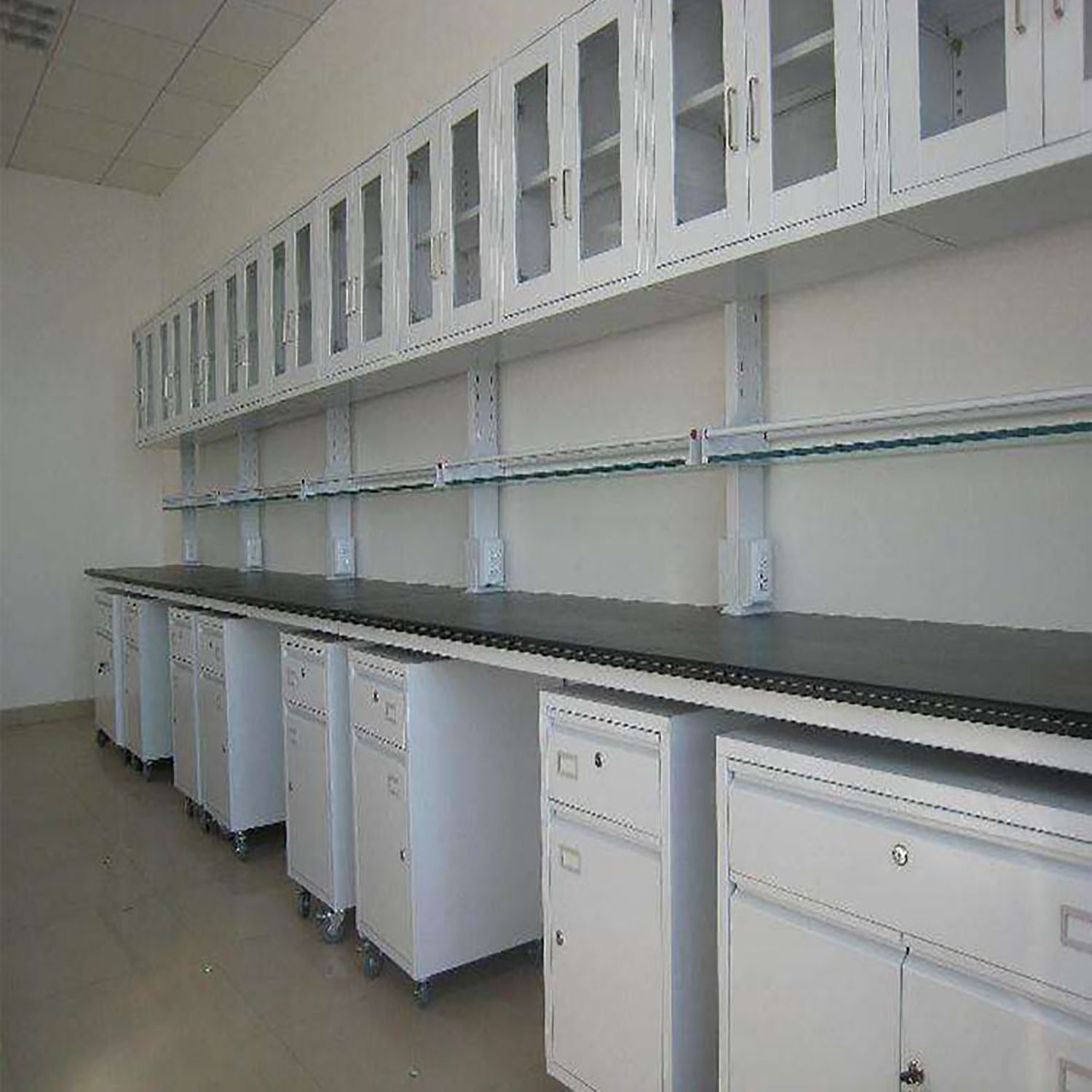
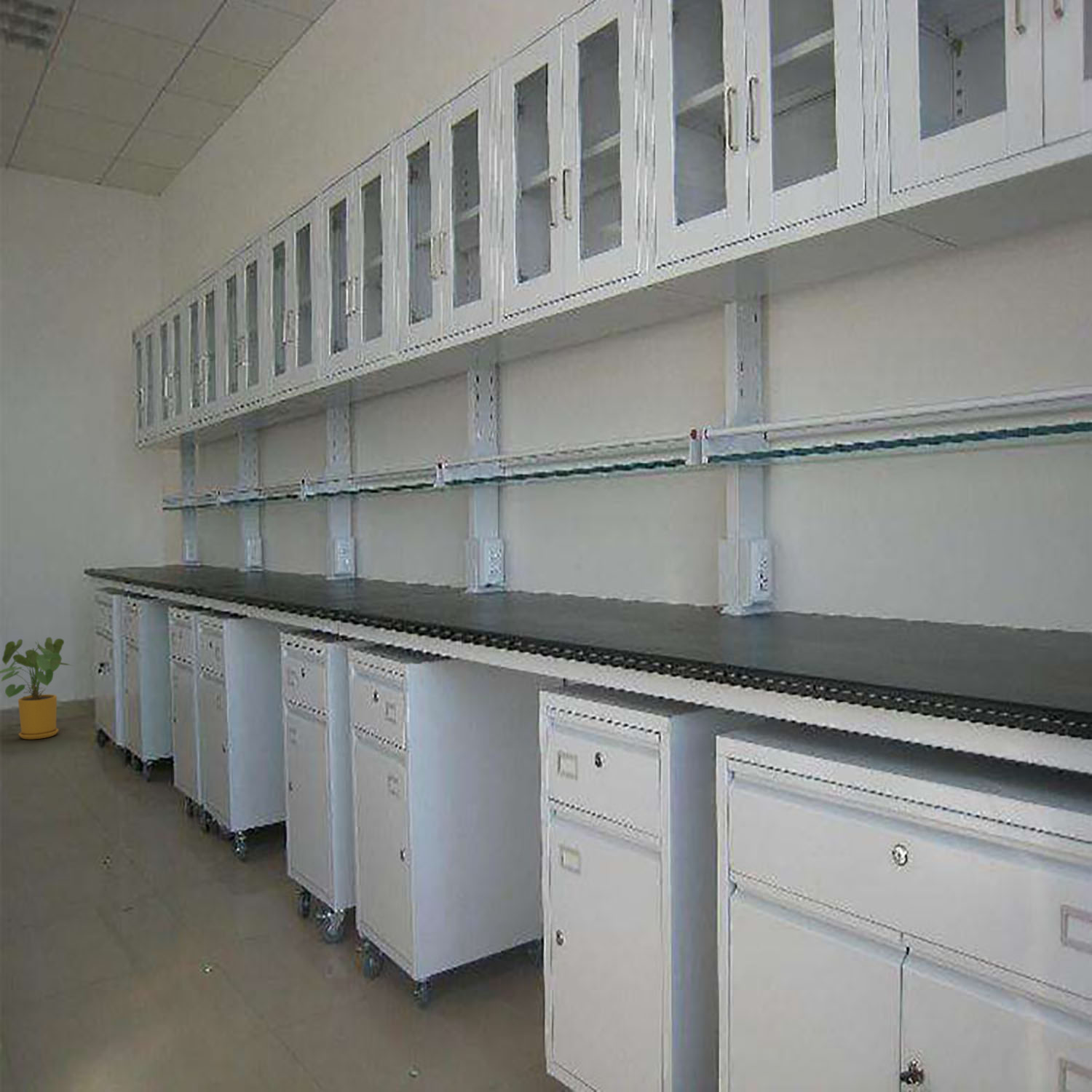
+ house plant [0,636,75,740]
